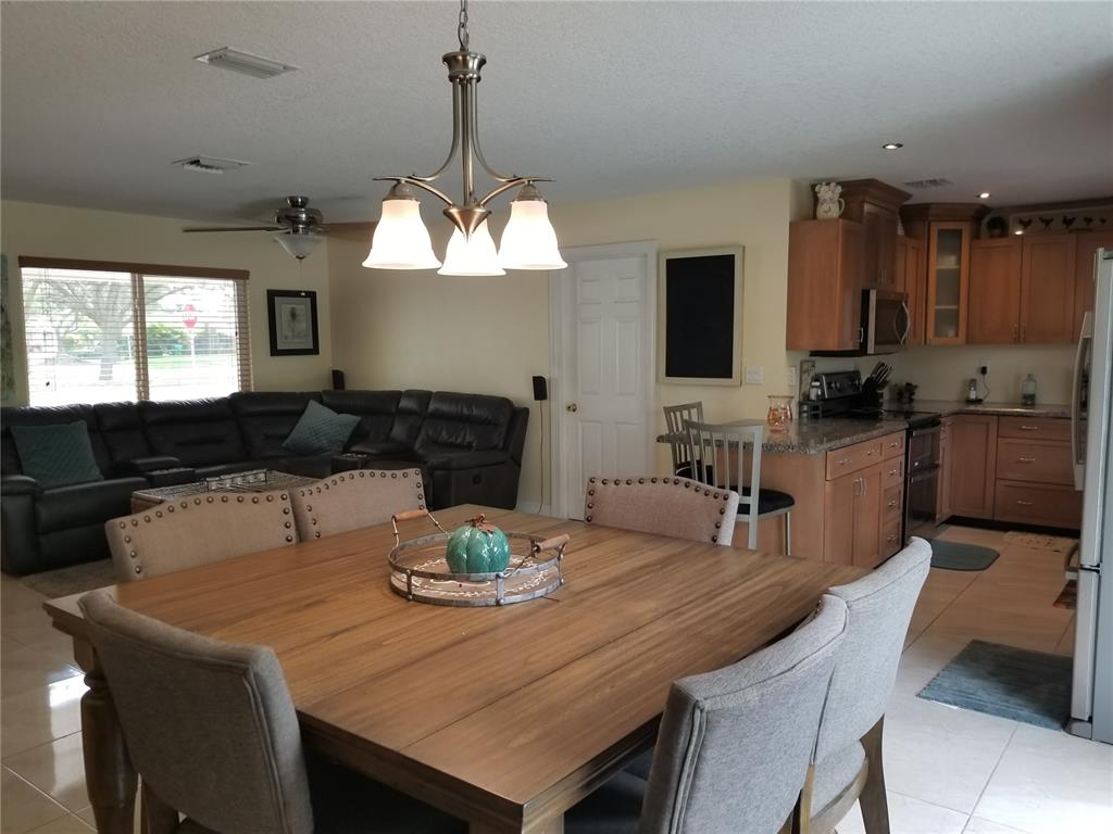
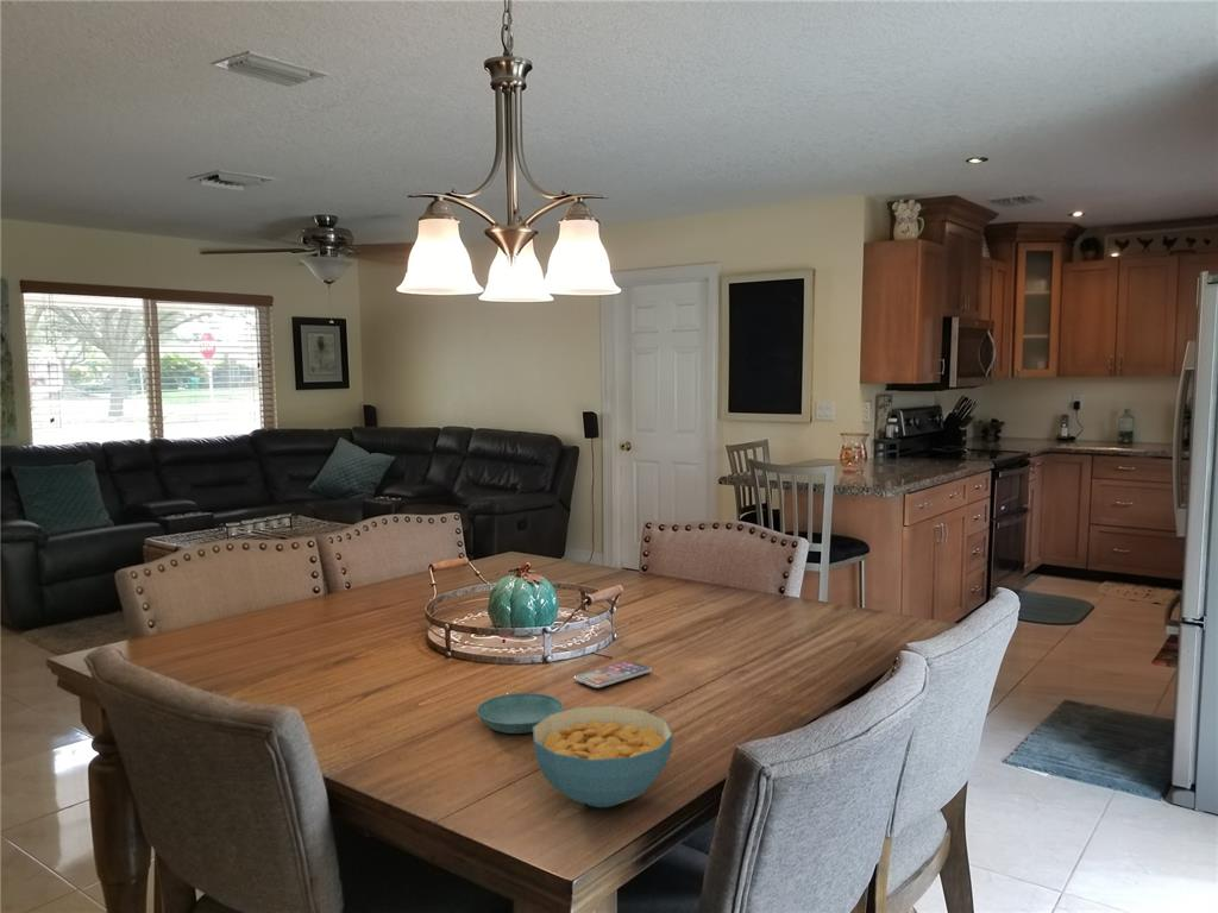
+ smartphone [573,660,652,690]
+ cereal bowl [532,705,674,808]
+ saucer [476,692,564,735]
